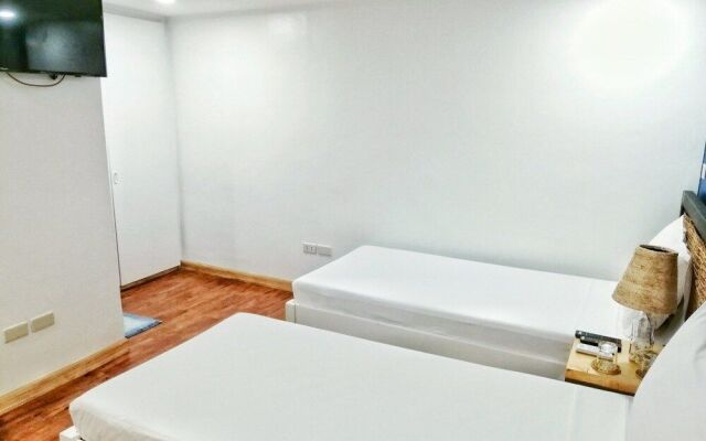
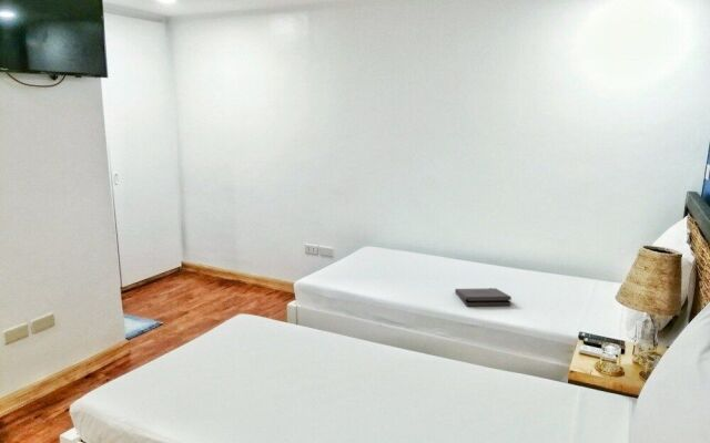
+ pizza box [454,287,513,308]
